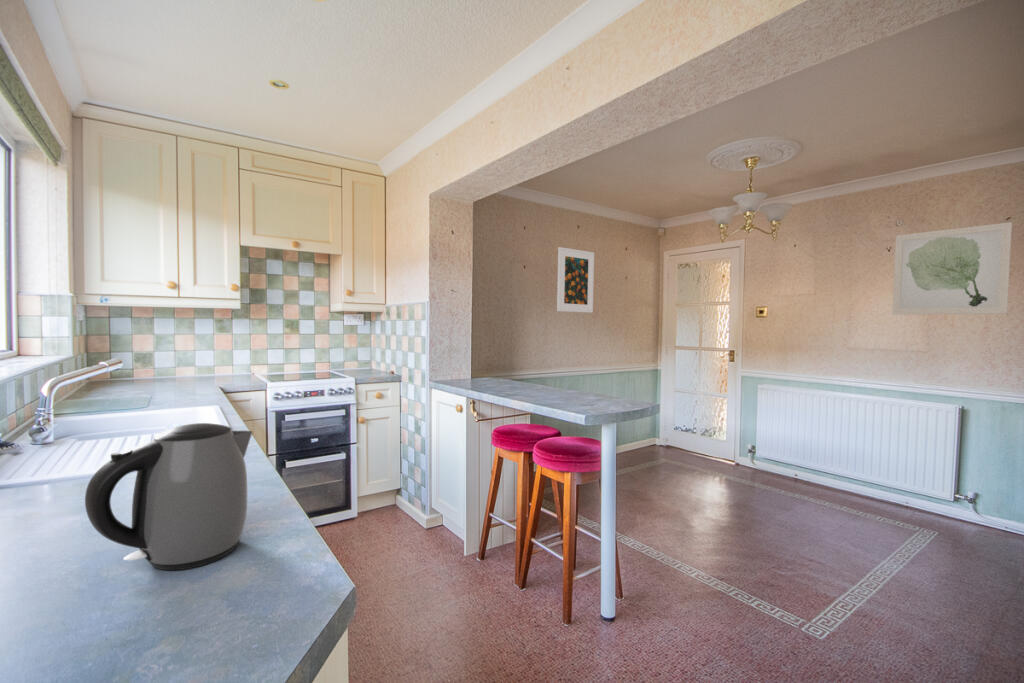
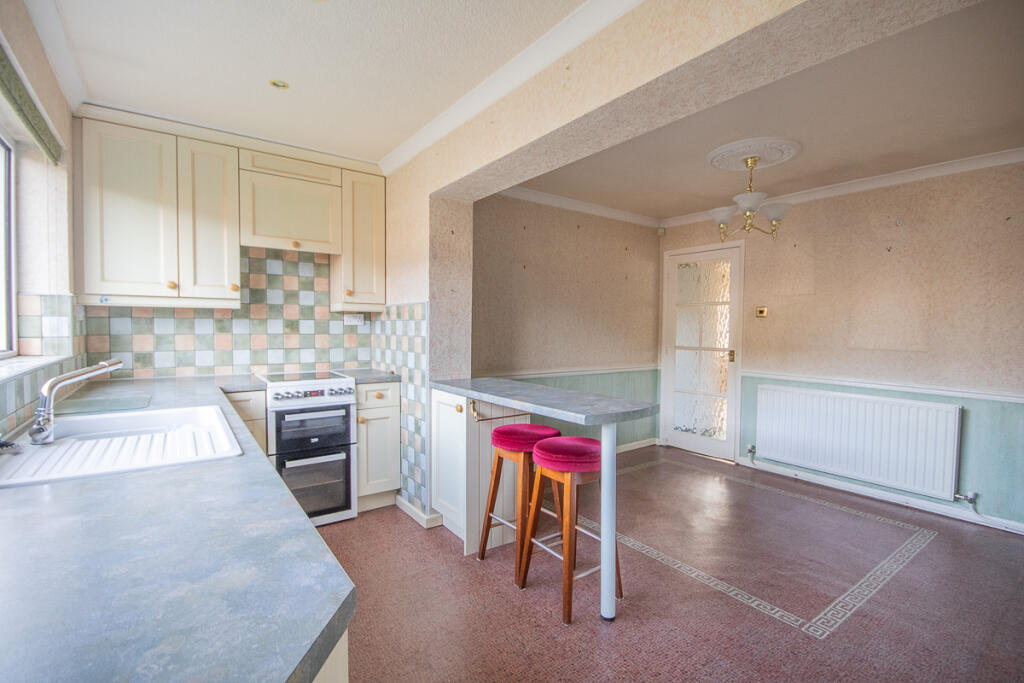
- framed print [556,246,595,314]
- kettle [84,422,253,571]
- wall art [891,221,1013,316]
